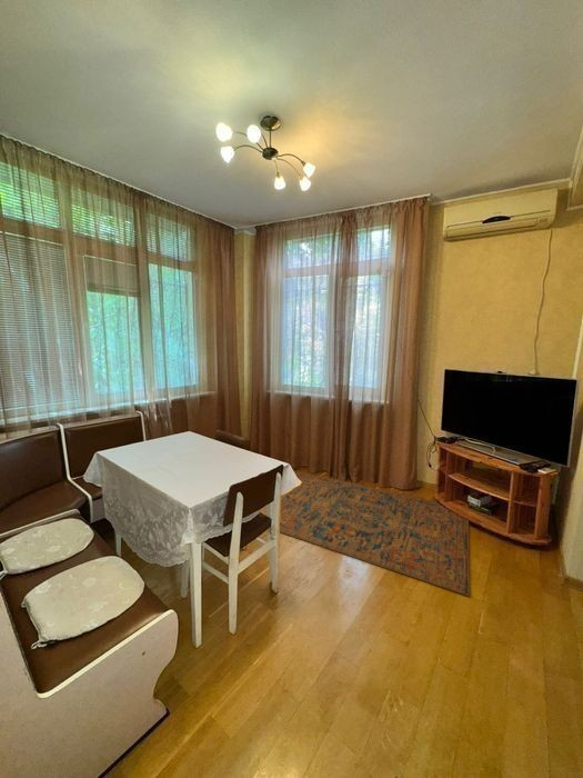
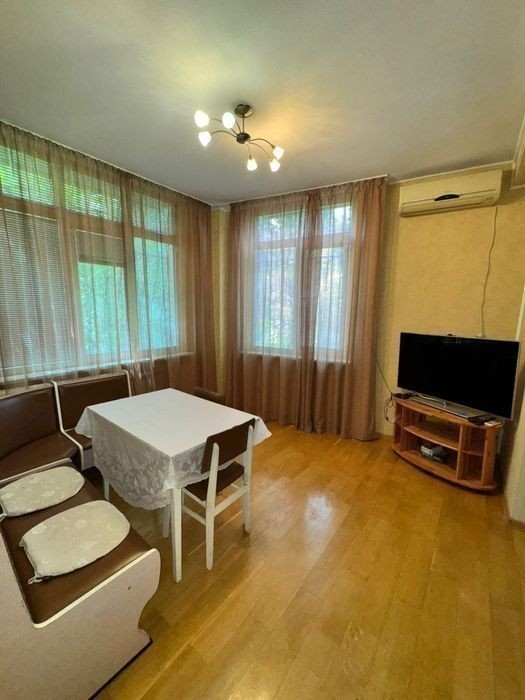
- rug [279,470,471,597]
